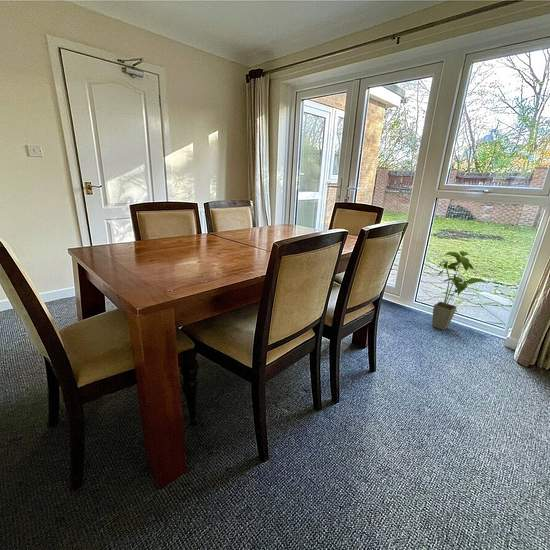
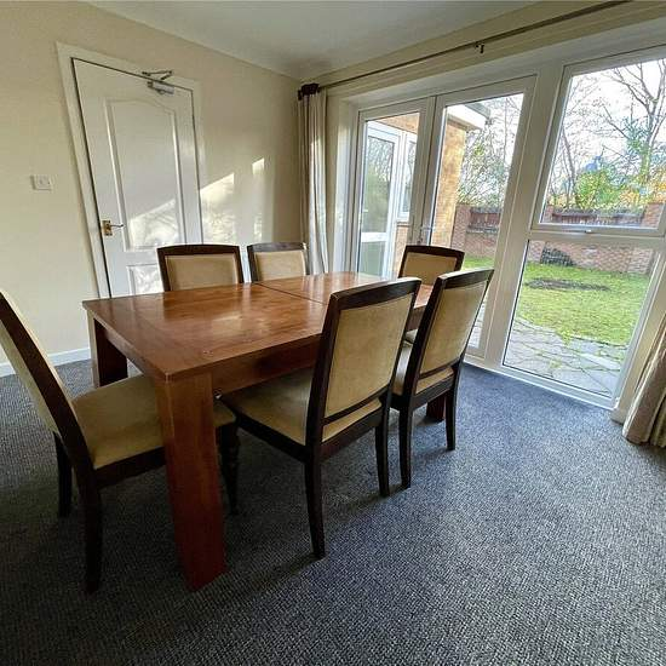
- house plant [431,250,490,331]
